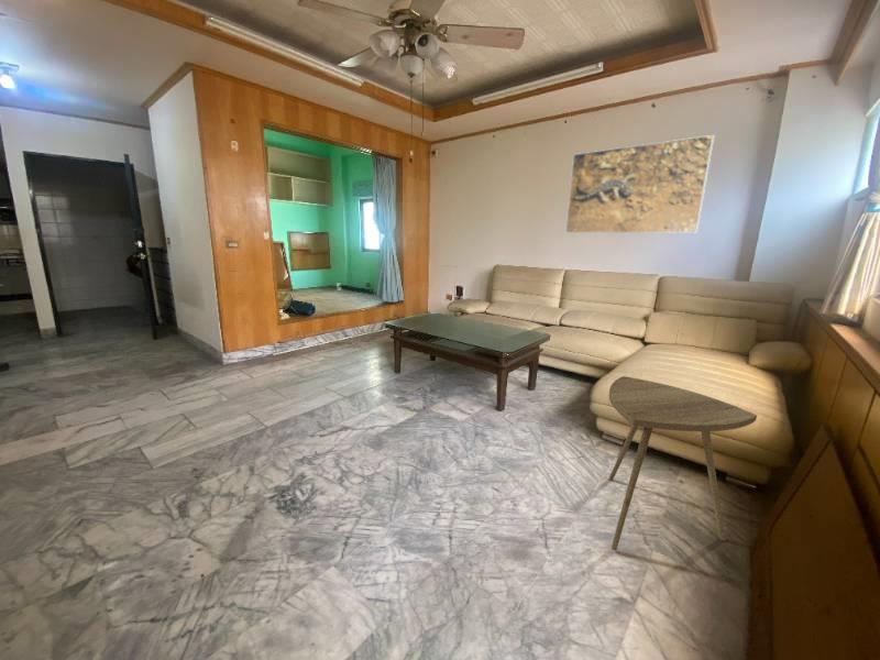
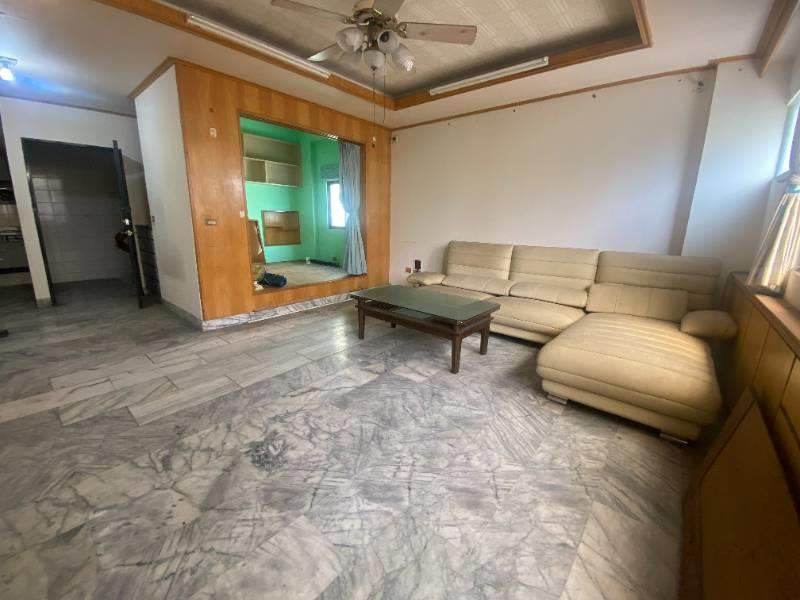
- side table [607,375,758,552]
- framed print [564,134,715,234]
